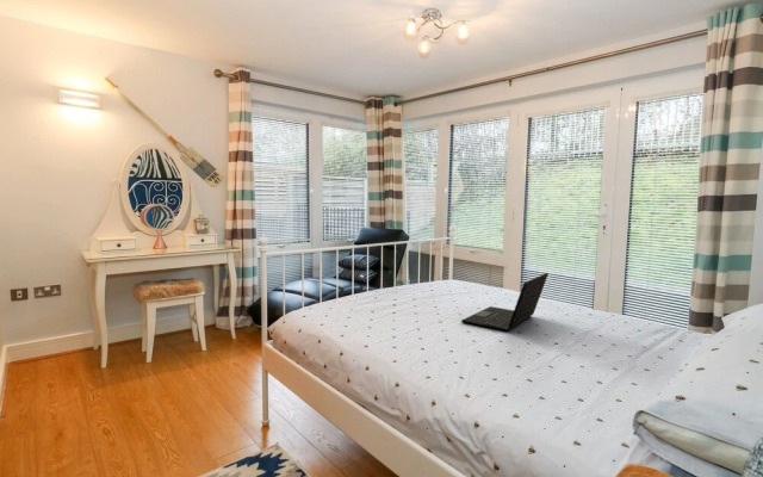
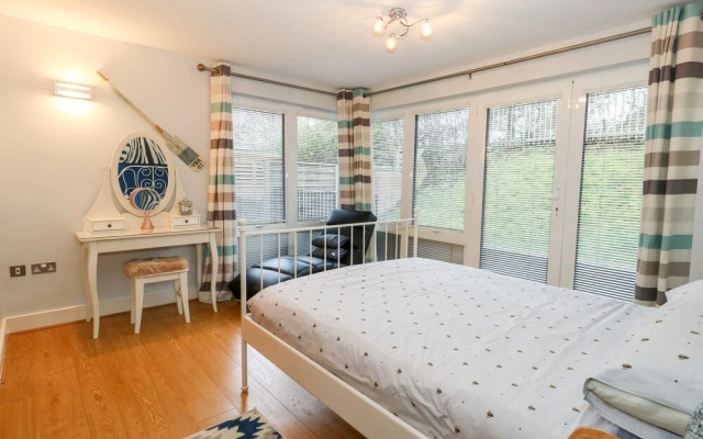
- laptop [460,272,550,333]
